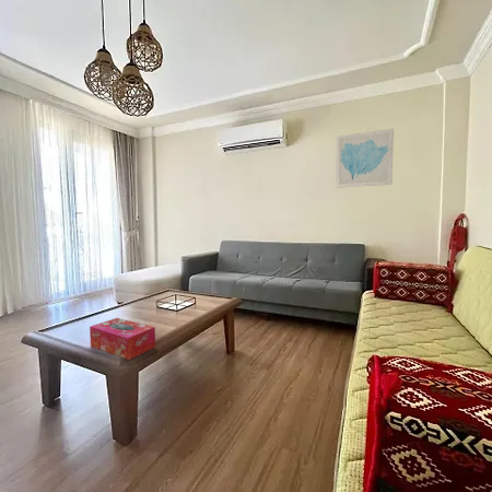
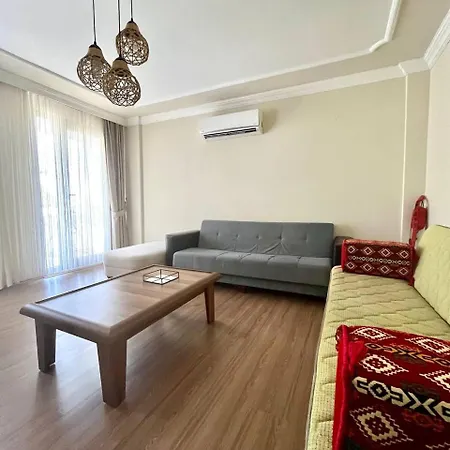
- tissue box [89,317,156,361]
- wall art [335,128,395,189]
